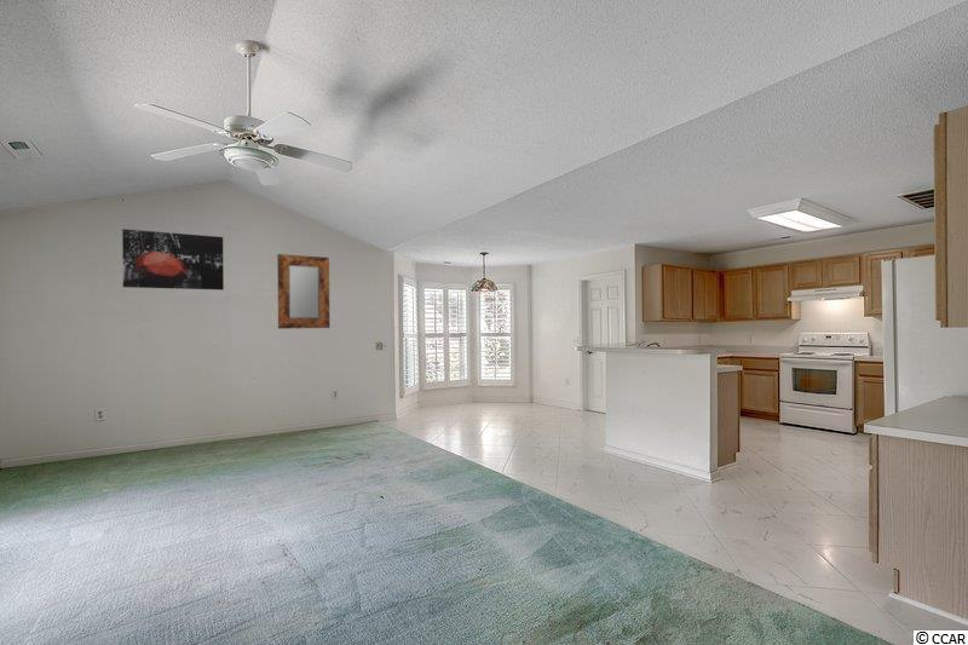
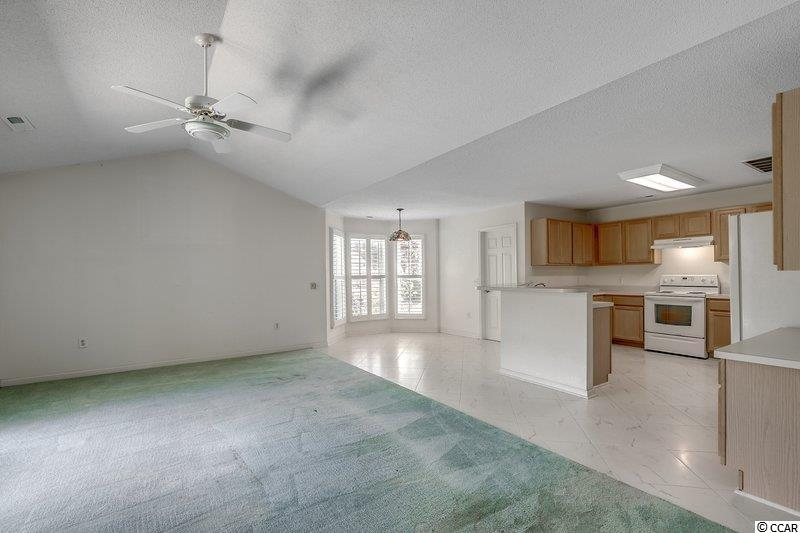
- home mirror [276,253,330,330]
- wall art [121,228,225,292]
